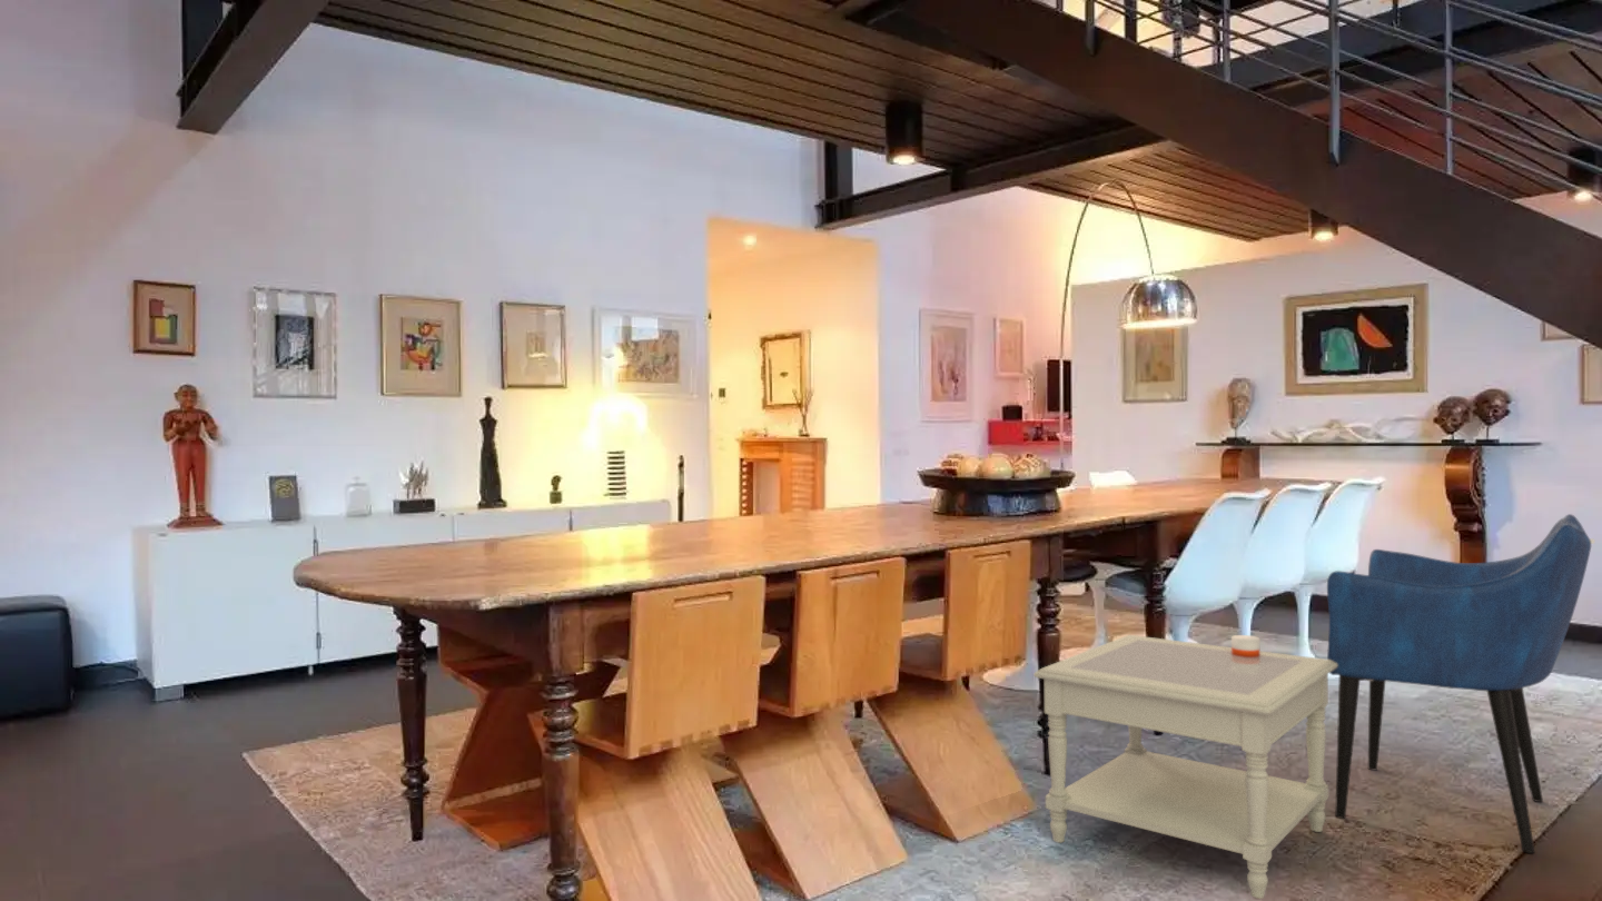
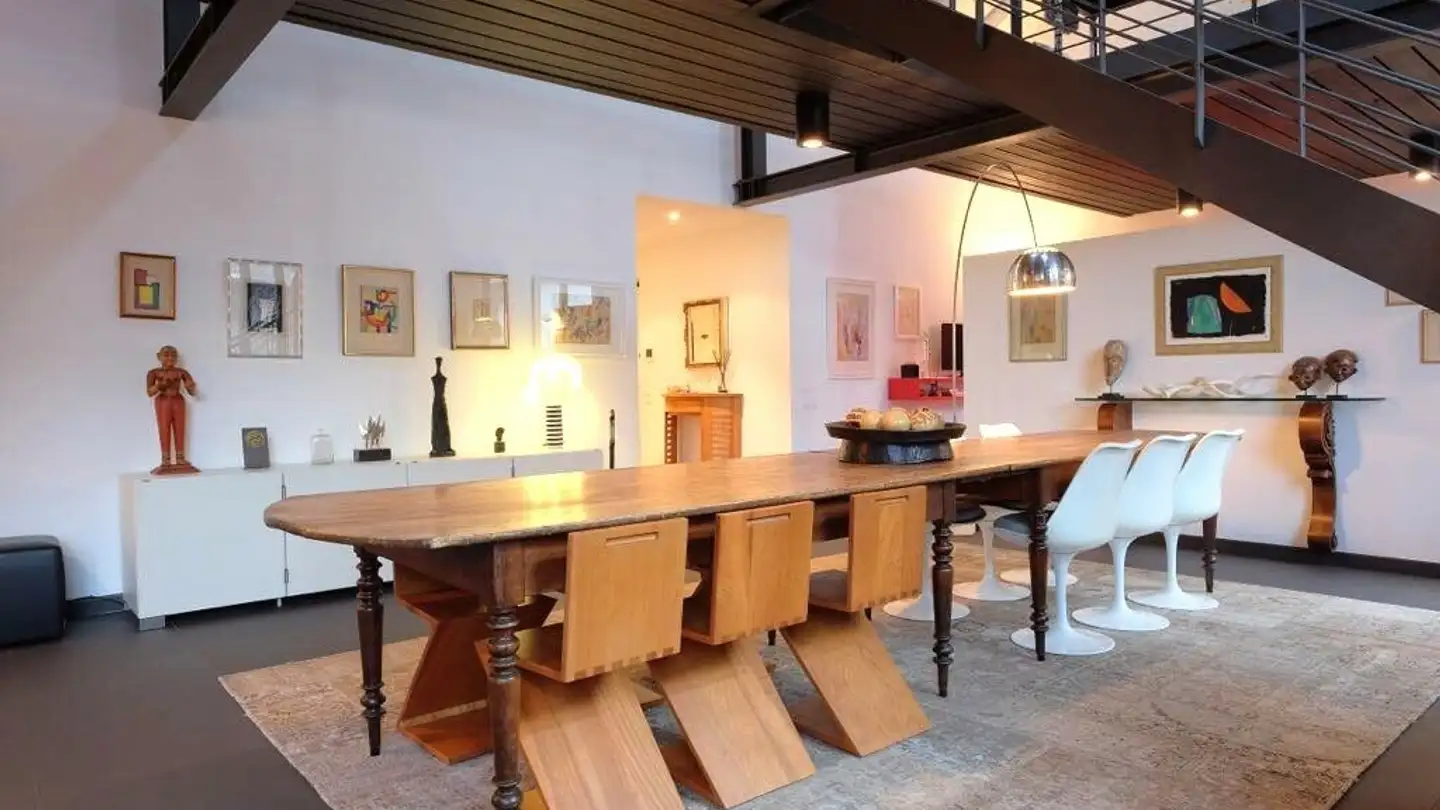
- side table [1032,634,1337,900]
- armchair [1326,513,1596,854]
- candle [1230,634,1260,657]
